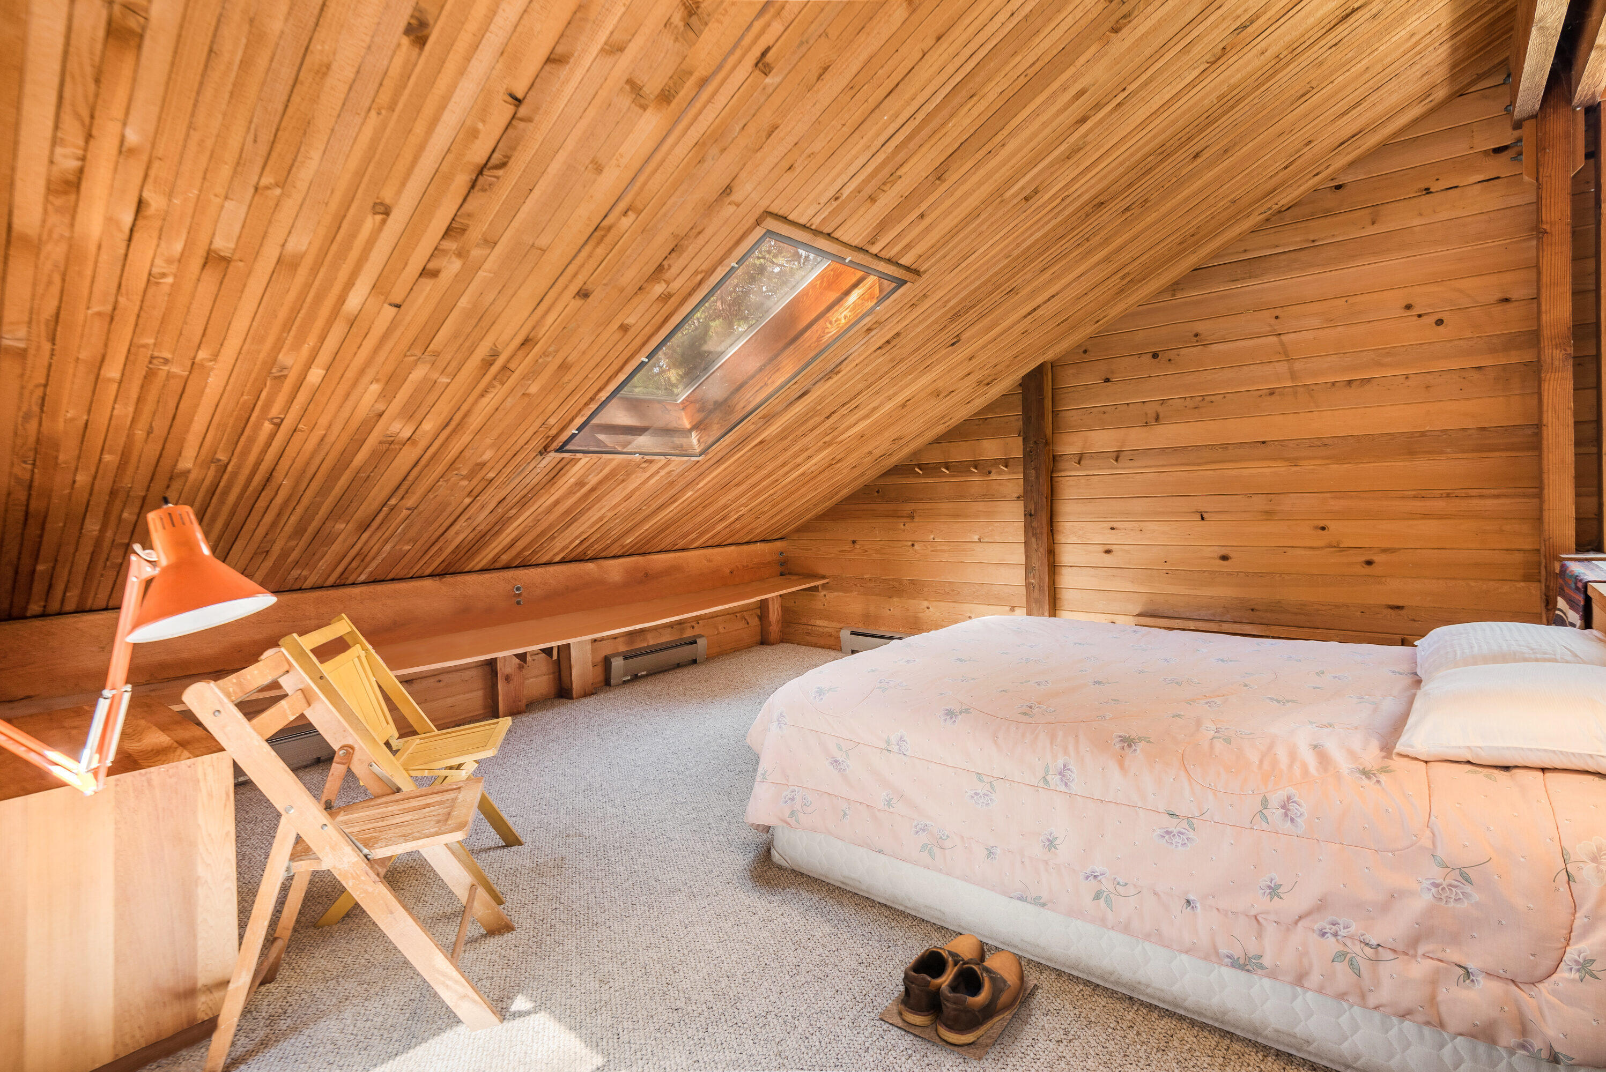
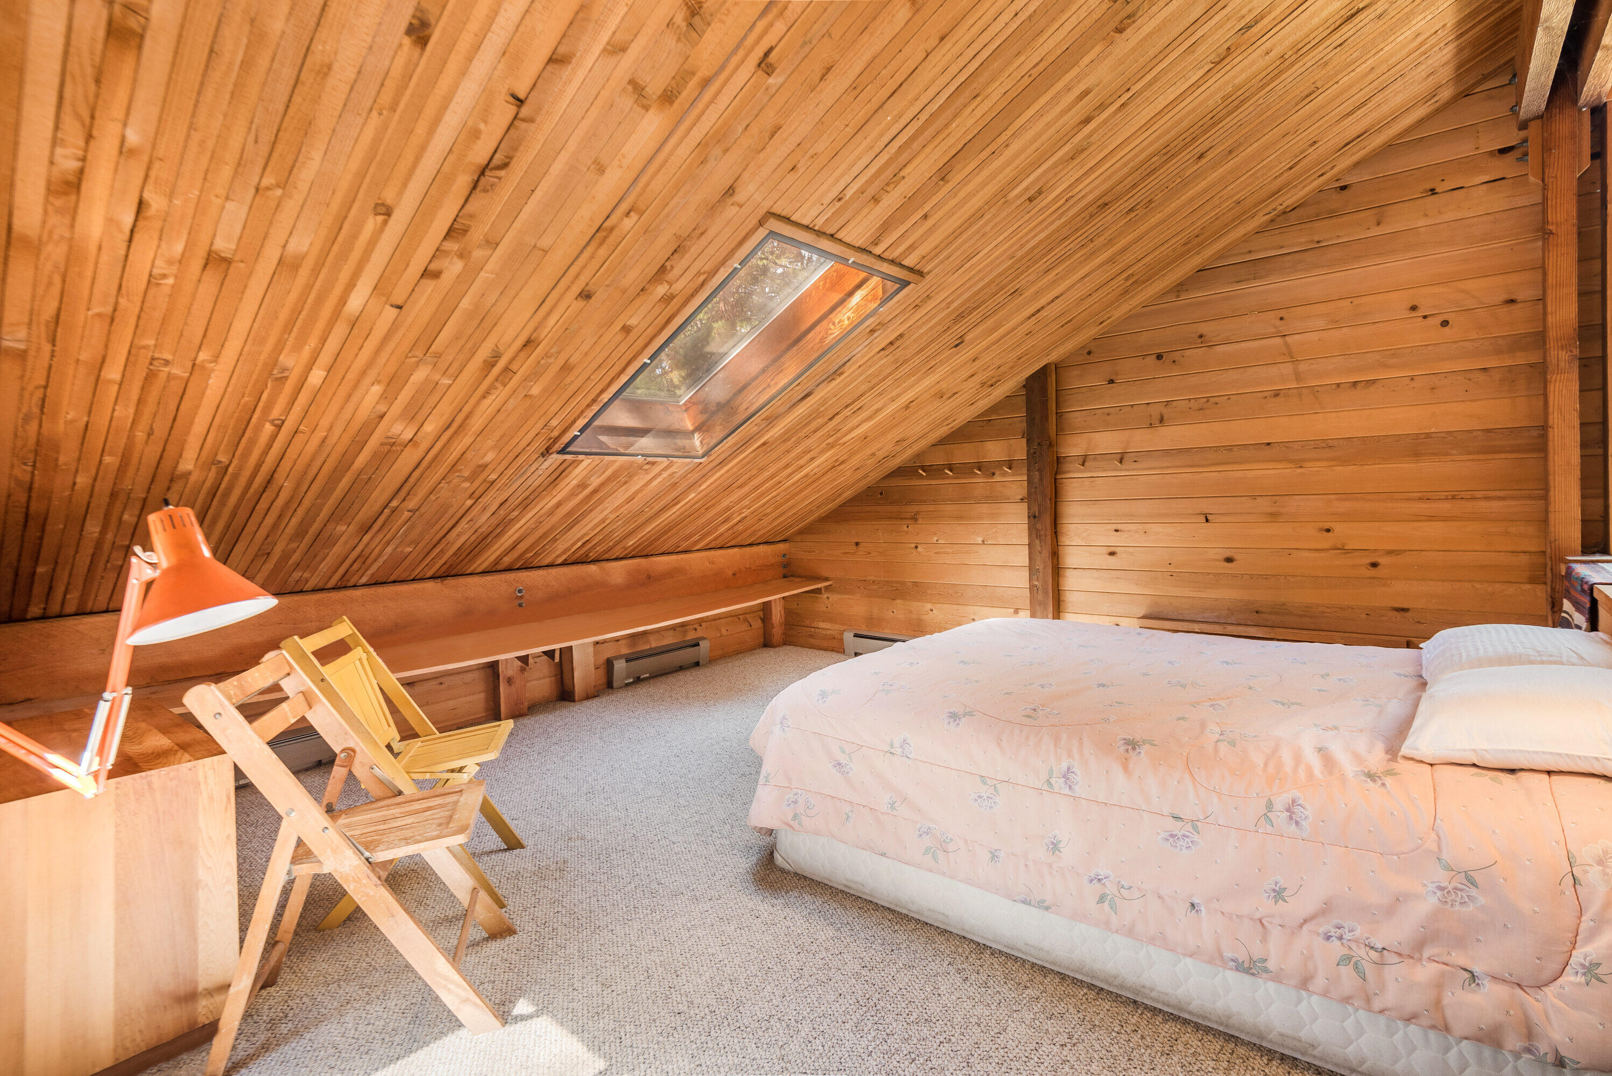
- shoes [878,933,1038,1062]
